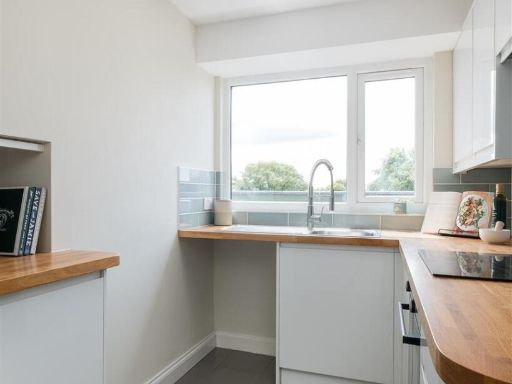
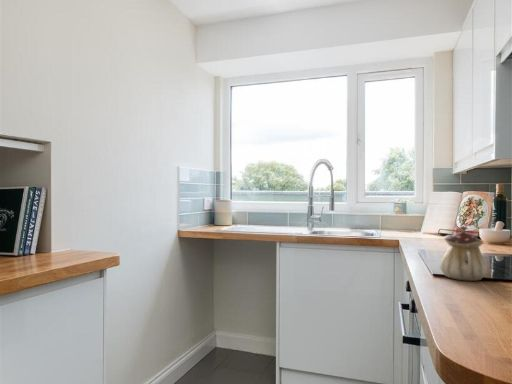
+ teapot [439,225,488,282]
